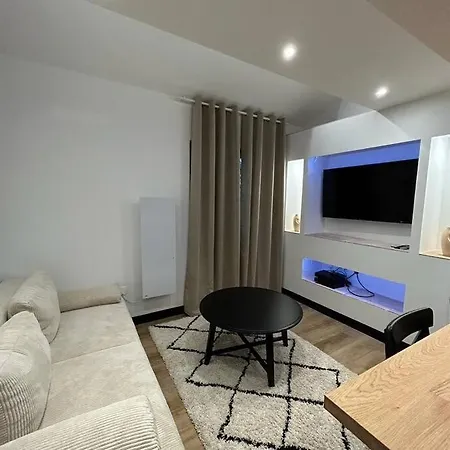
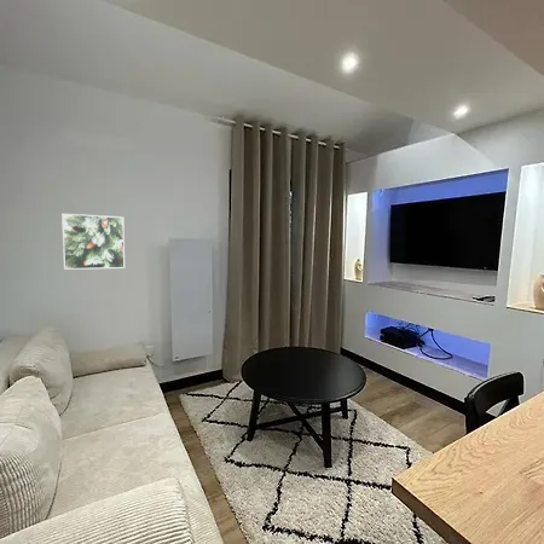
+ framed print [60,213,126,271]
